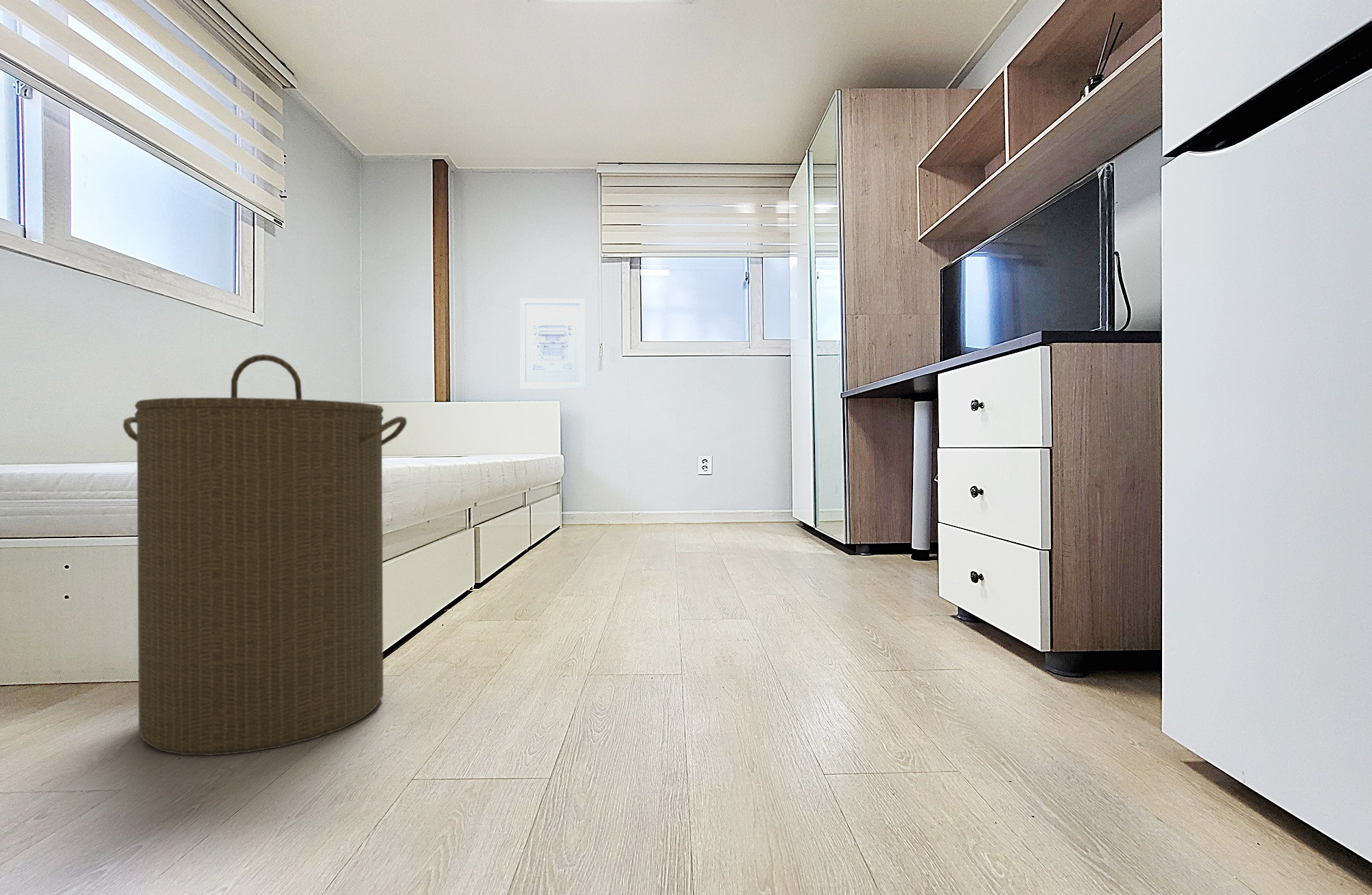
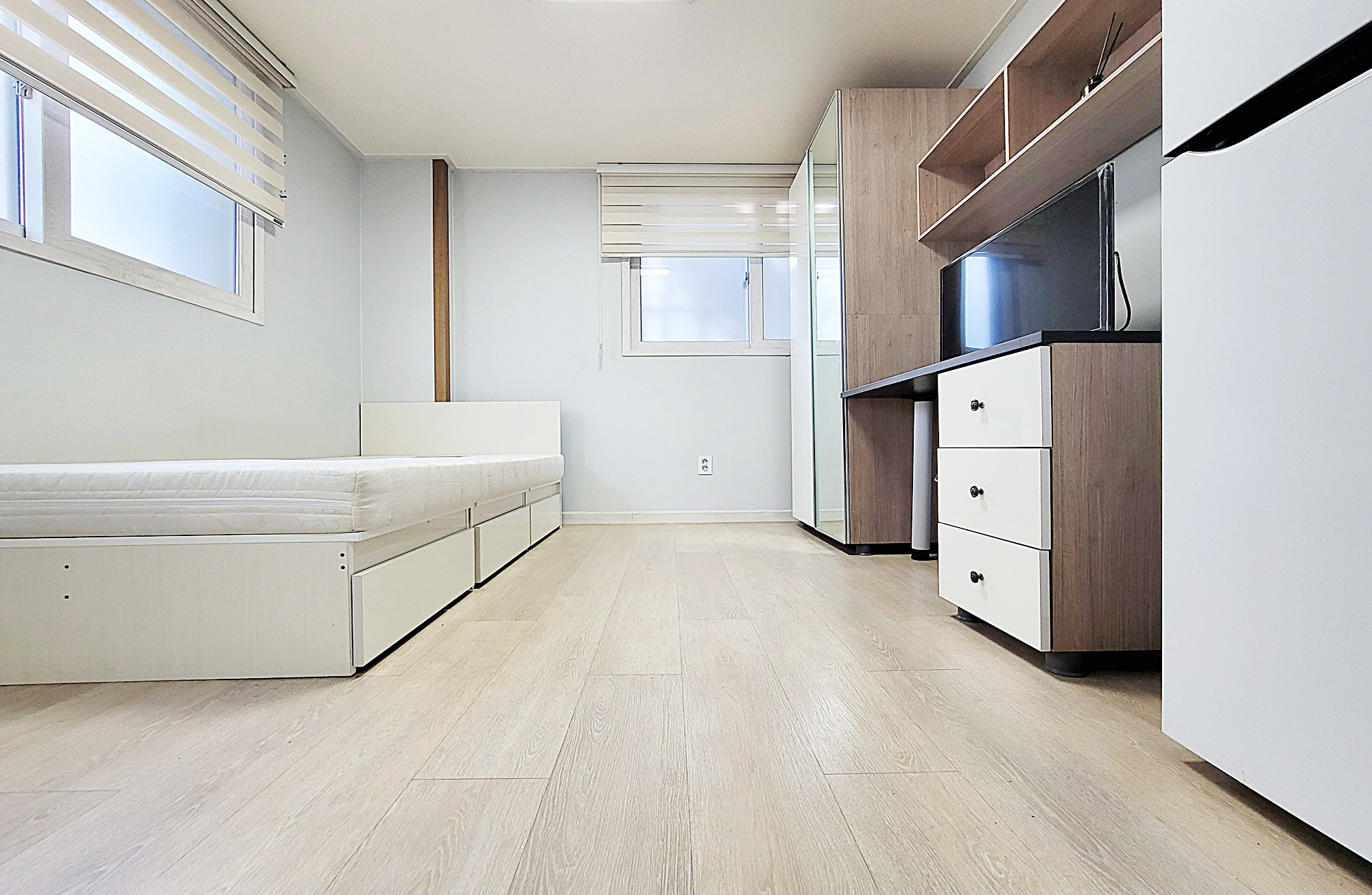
- laundry hamper [122,353,407,756]
- wall art [519,298,586,389]
